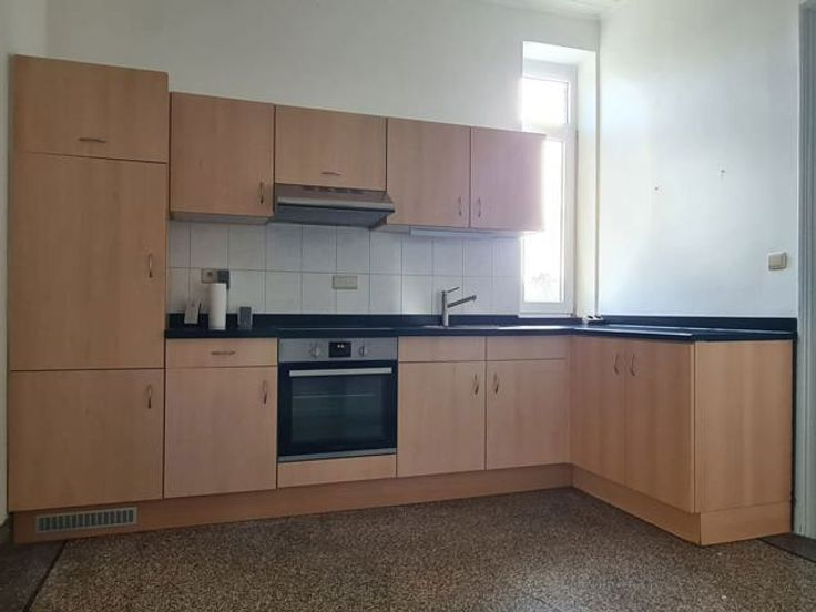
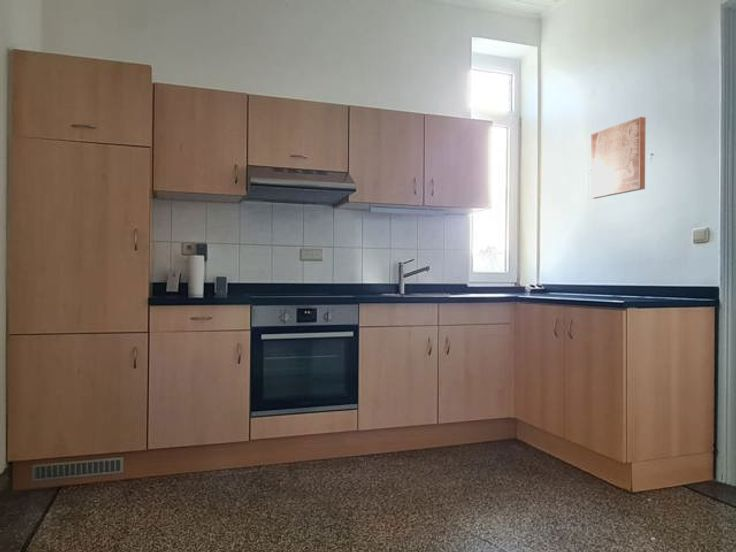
+ wall art [590,116,647,200]
